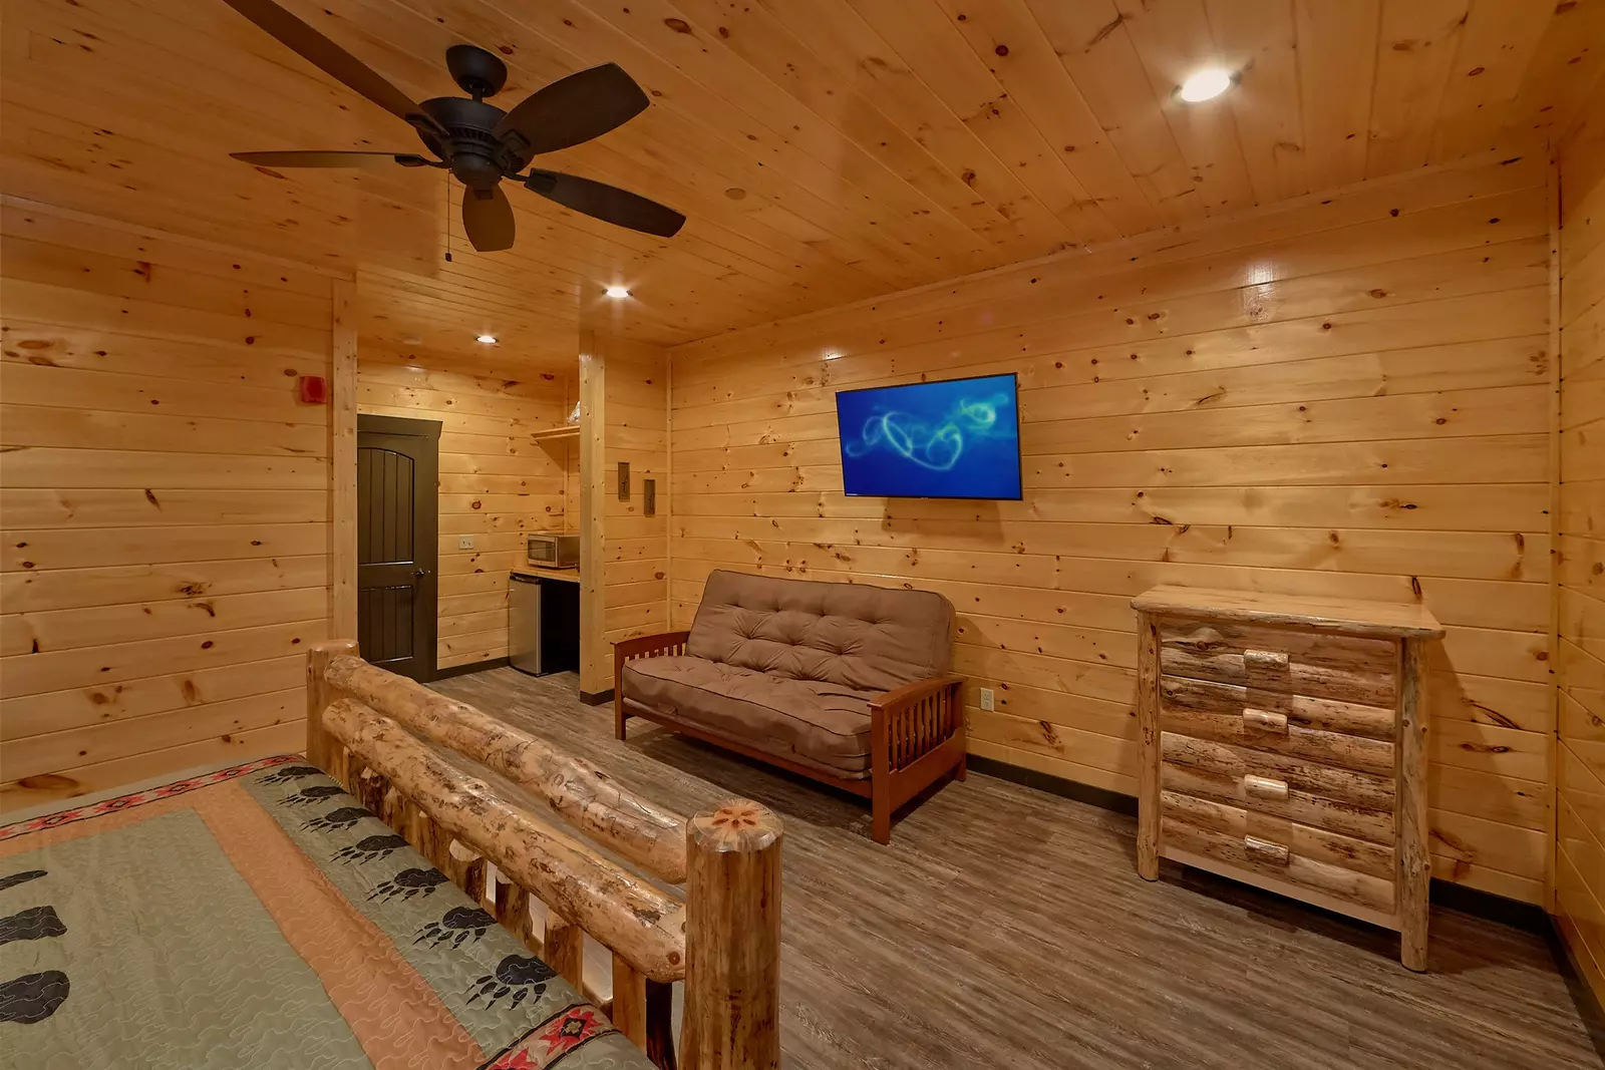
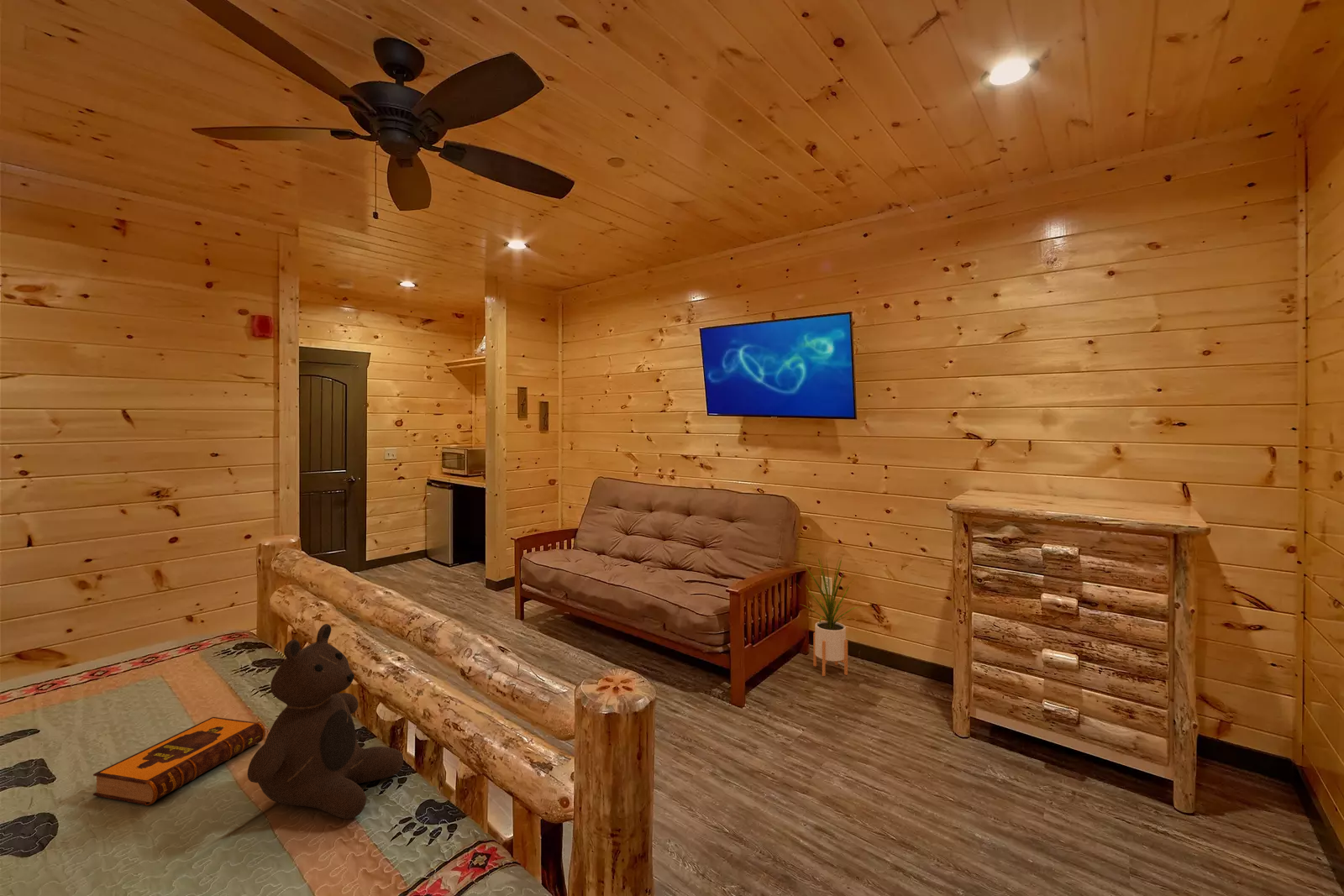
+ house plant [796,551,864,677]
+ teddy bear [247,623,404,820]
+ hardback book [92,716,266,806]
